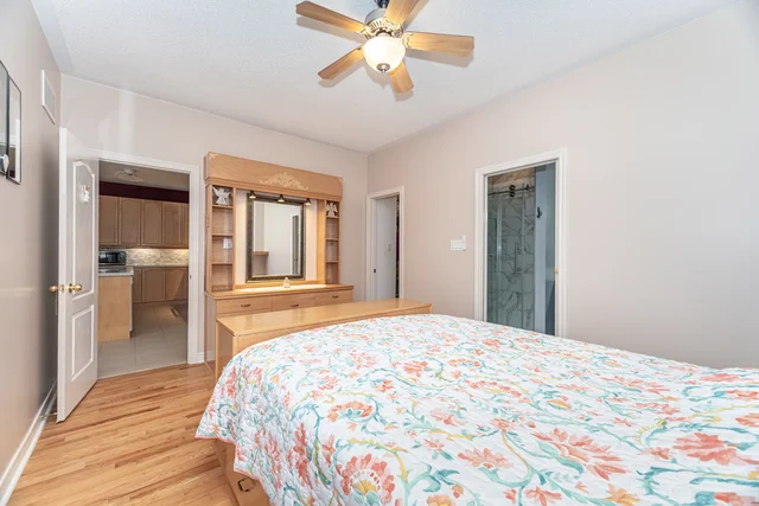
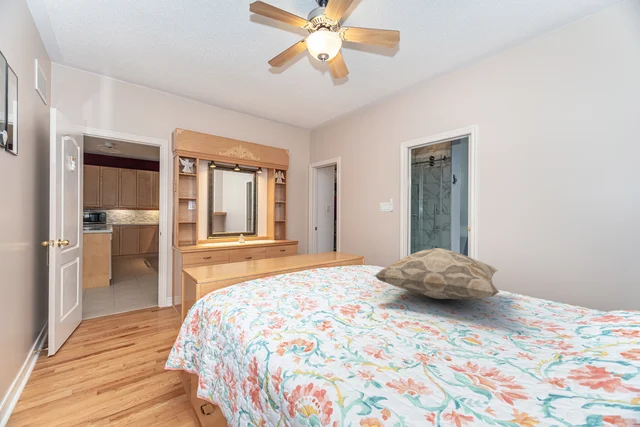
+ decorative pillow [373,247,500,301]
